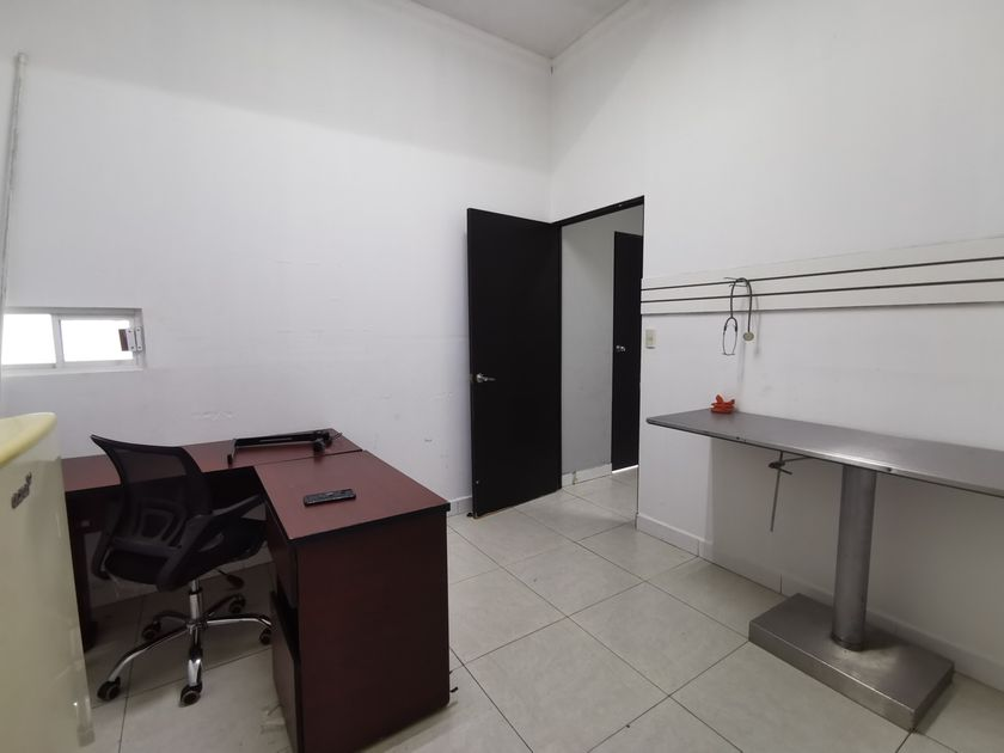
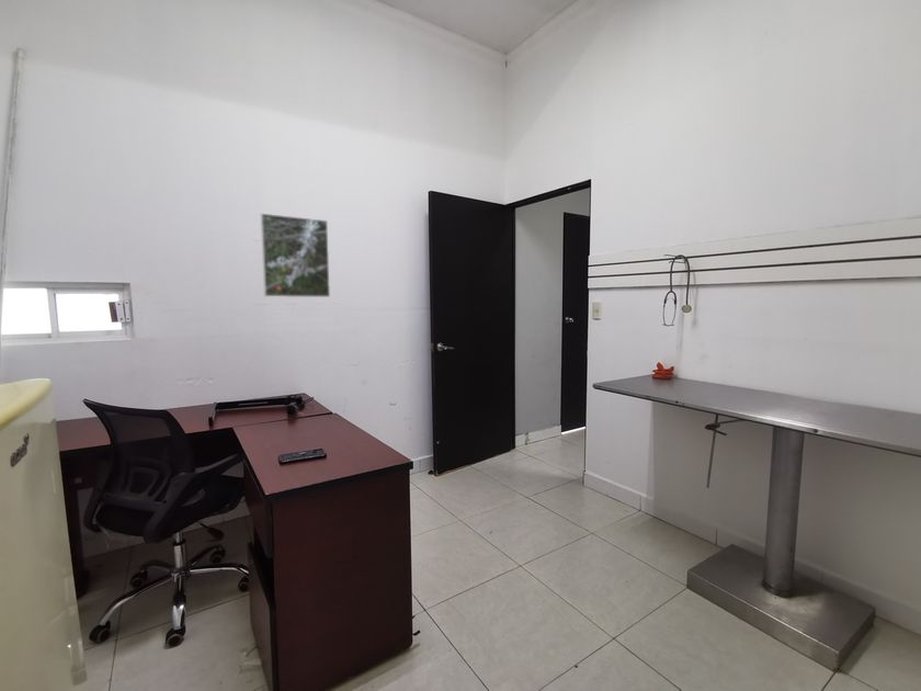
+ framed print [260,212,331,298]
